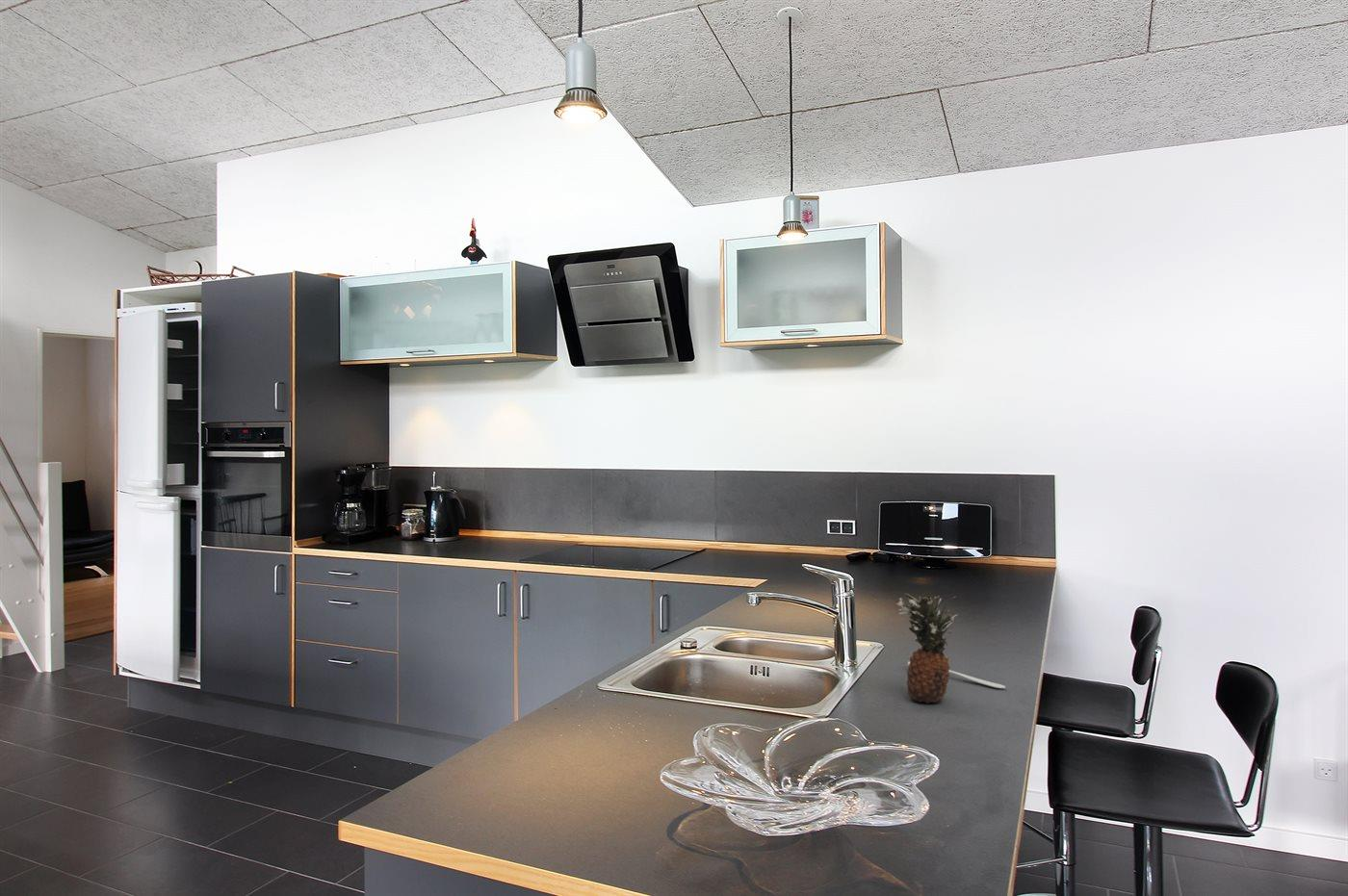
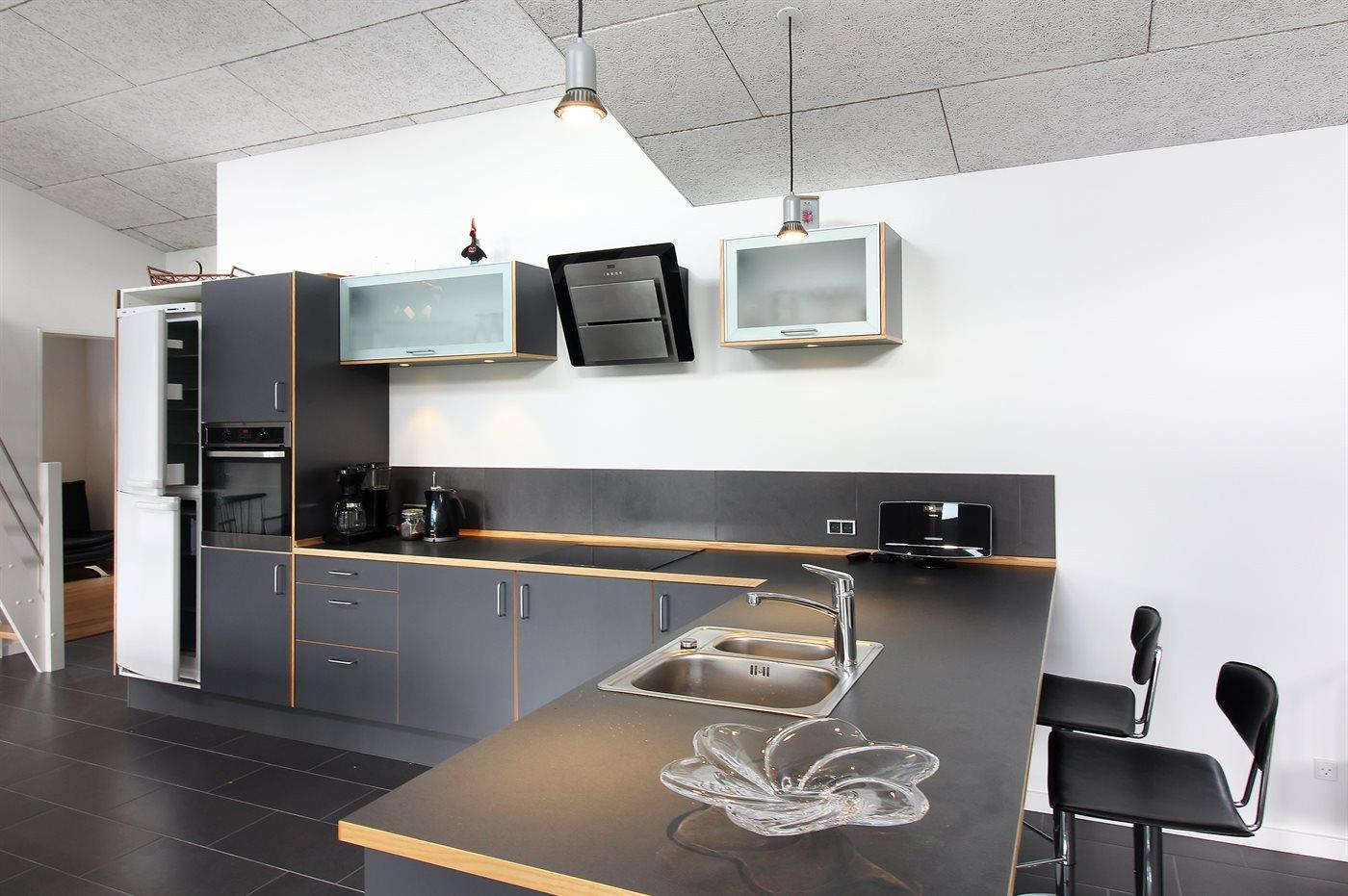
- spoon [907,661,1006,689]
- fruit [894,592,959,704]
